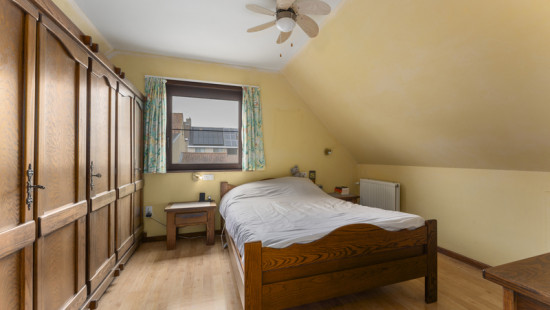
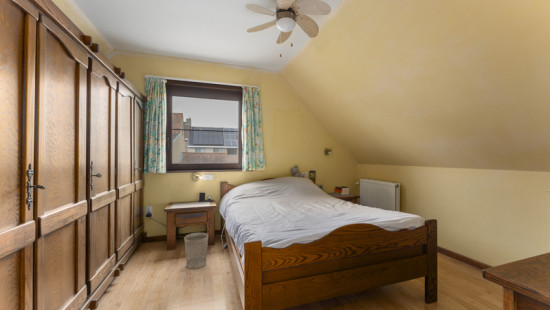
+ wastebasket [183,232,209,270]
